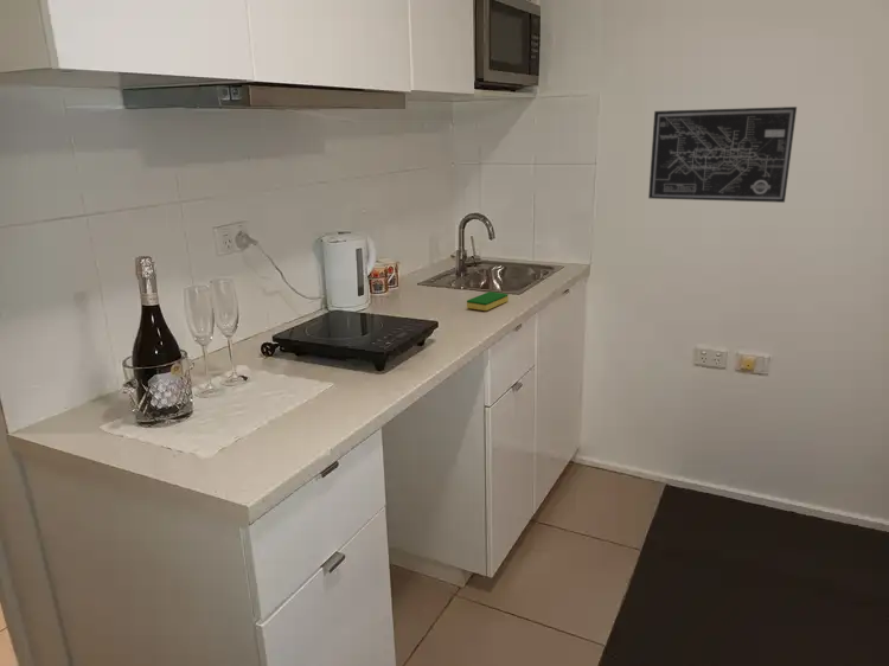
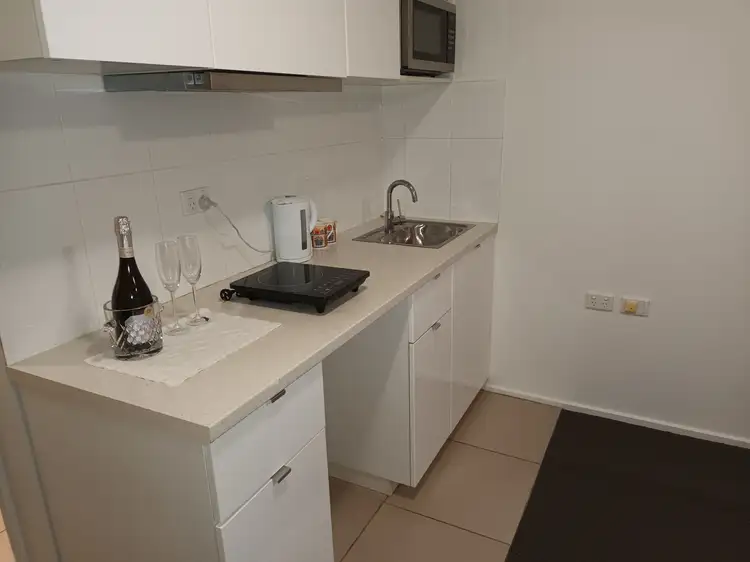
- wall art [647,105,798,204]
- dish sponge [466,290,510,312]
